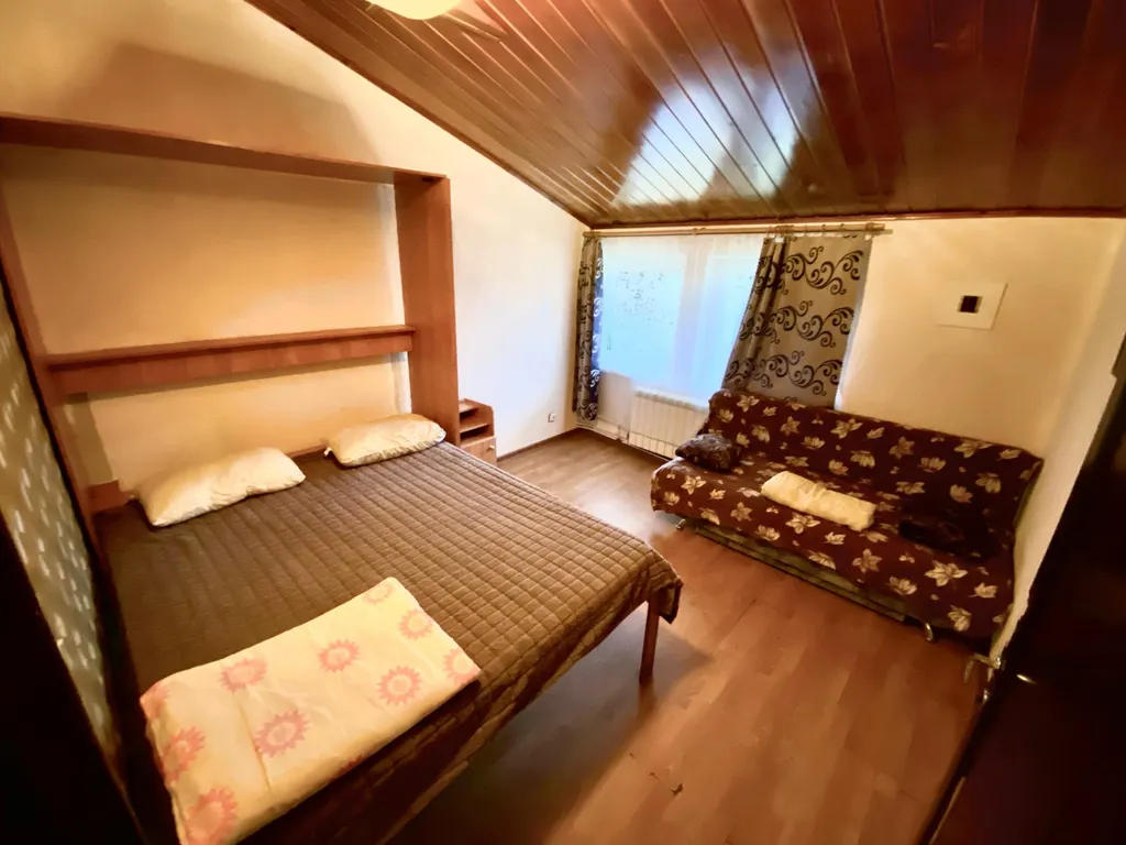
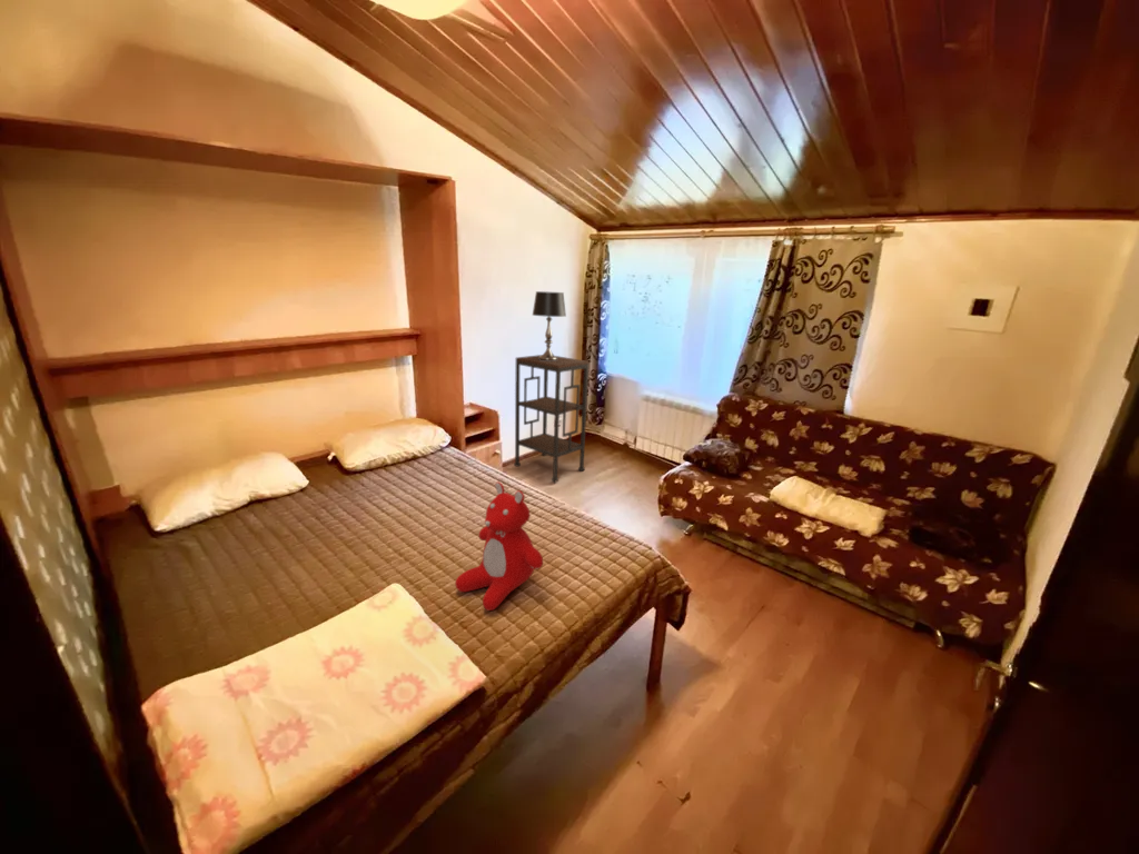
+ table lamp [532,290,567,360]
+ shelving unit [513,354,590,483]
+ teddy bear [454,480,544,612]
